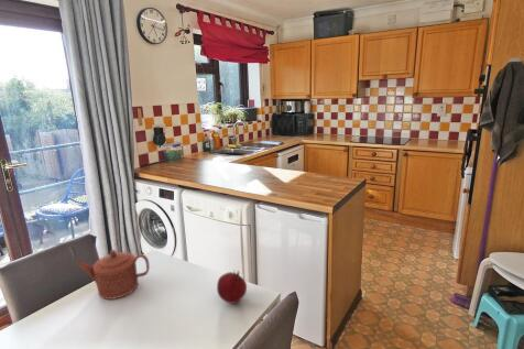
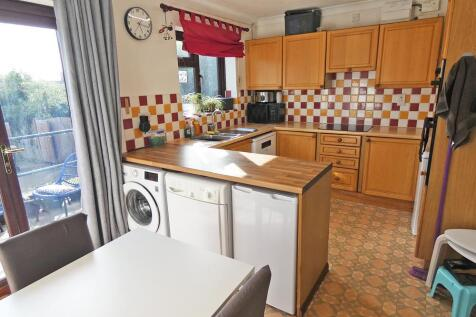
- fruit [216,270,248,305]
- teapot [76,249,151,301]
